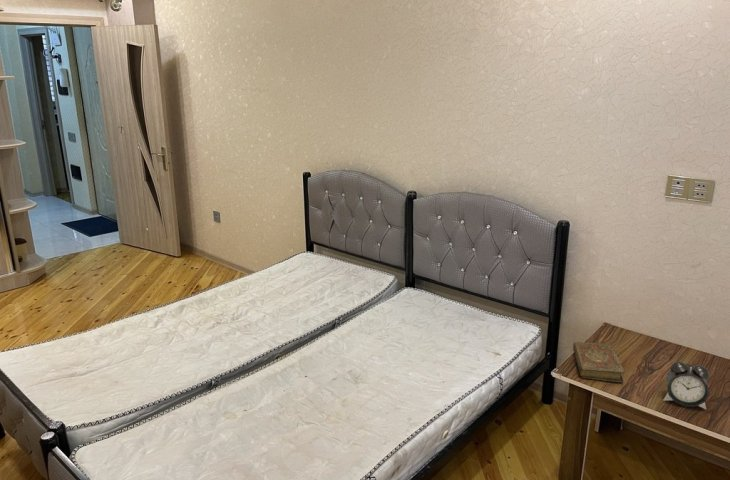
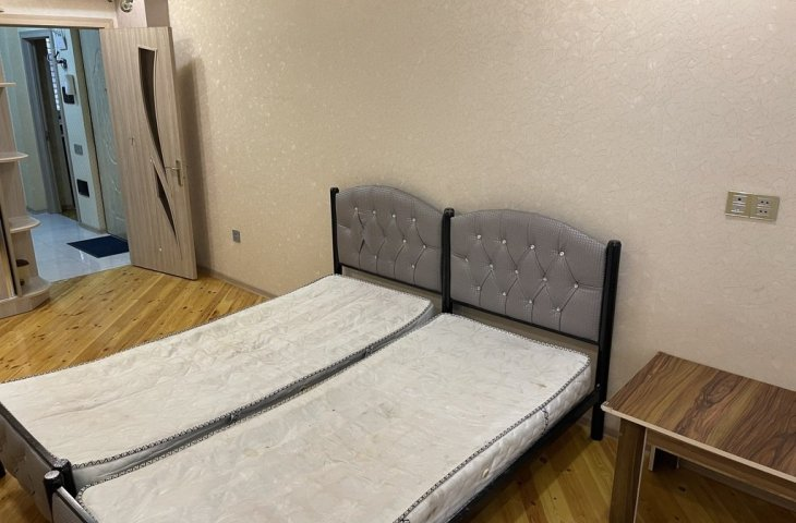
- book [572,341,626,383]
- alarm clock [662,361,710,411]
